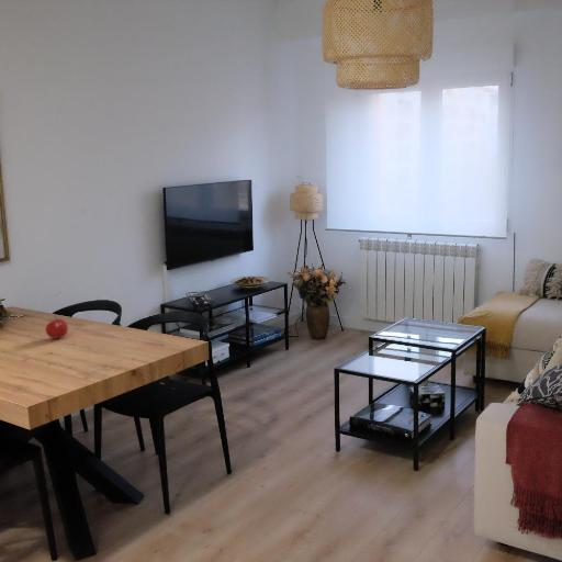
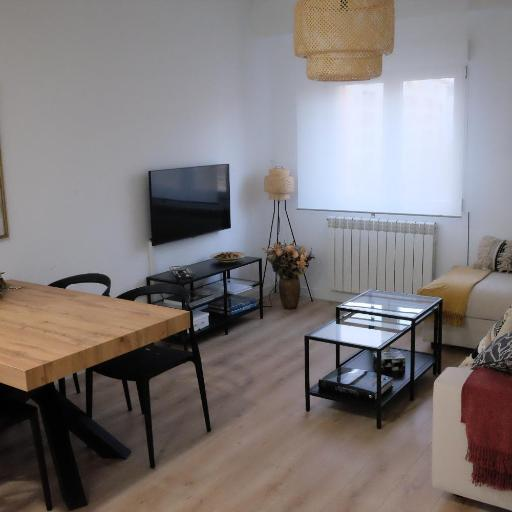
- fruit [45,316,69,340]
